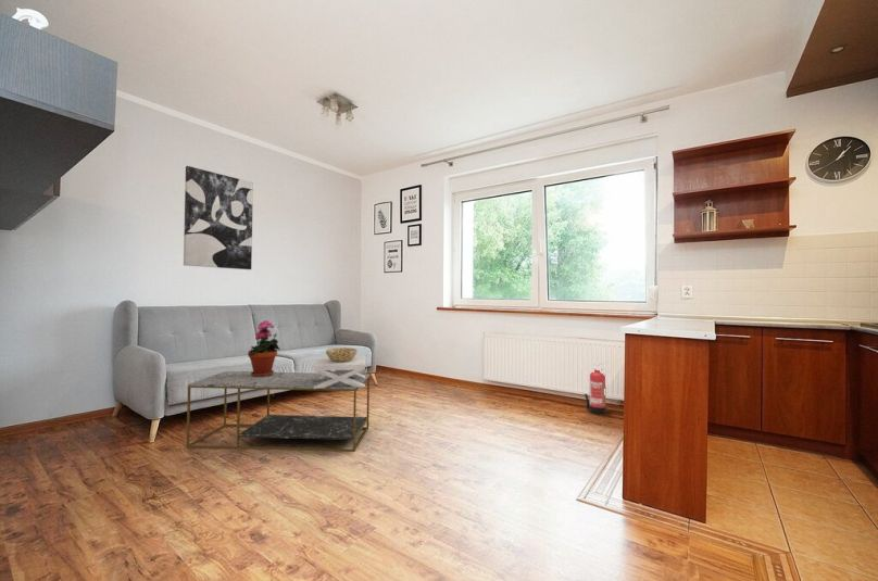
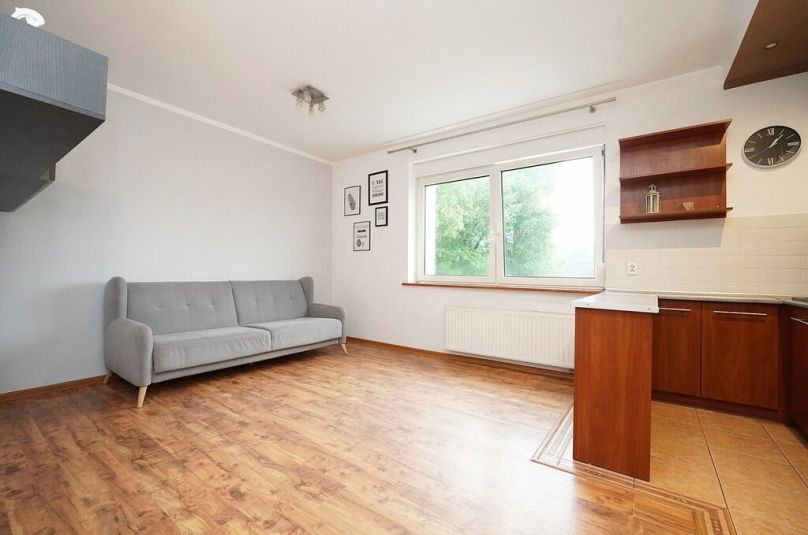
- coffee table [186,370,371,453]
- fire extinguisher [584,361,611,415]
- potted plant [247,319,281,377]
- decorative bowl [313,346,366,389]
- wall art [183,165,254,270]
